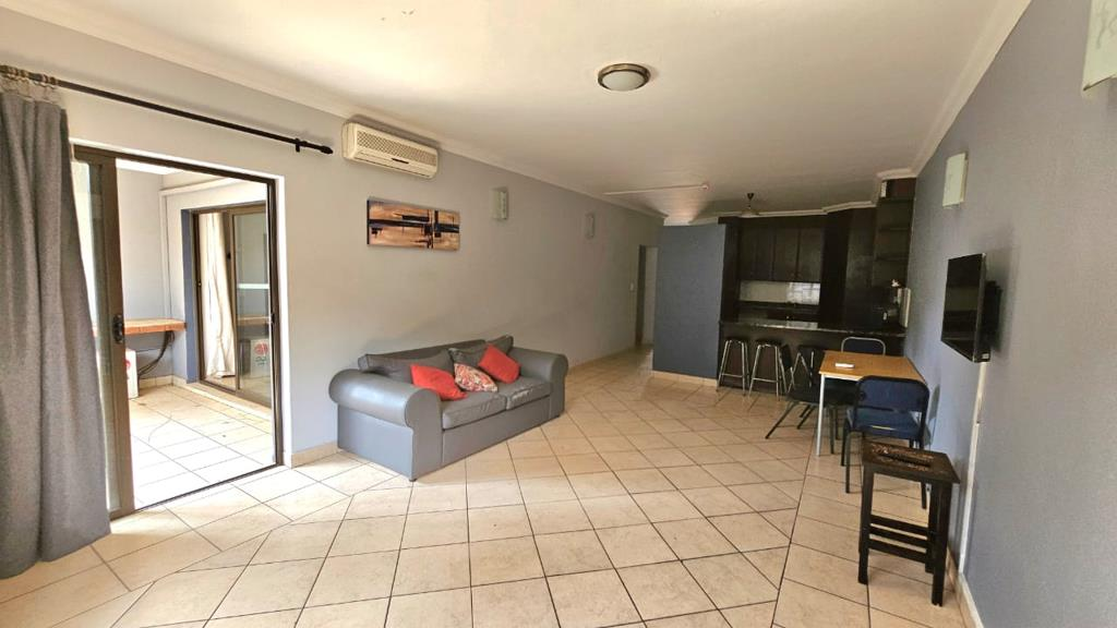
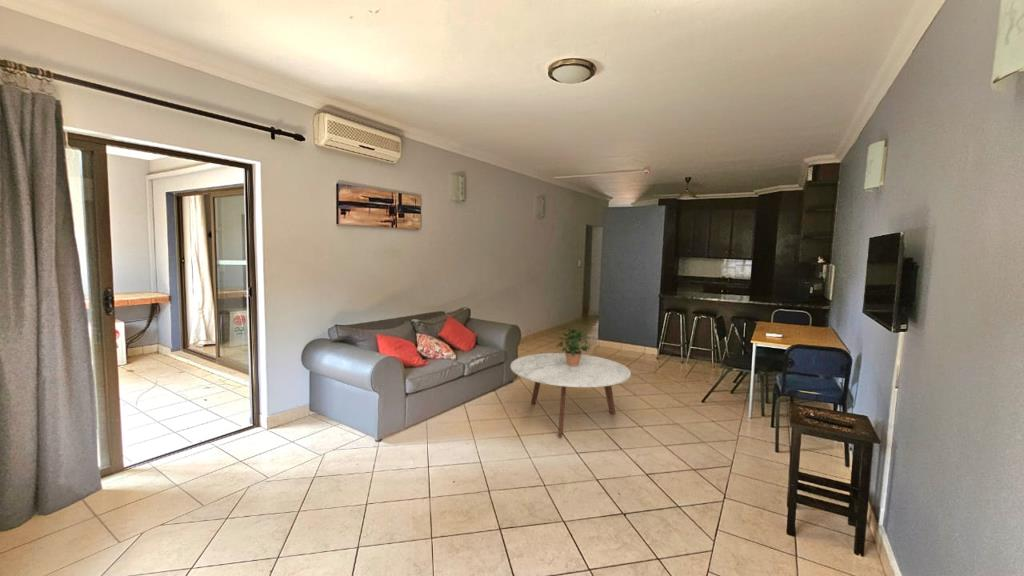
+ potted plant [555,326,593,367]
+ coffee table [509,352,632,438]
